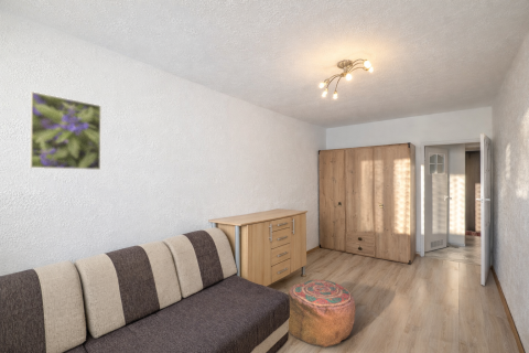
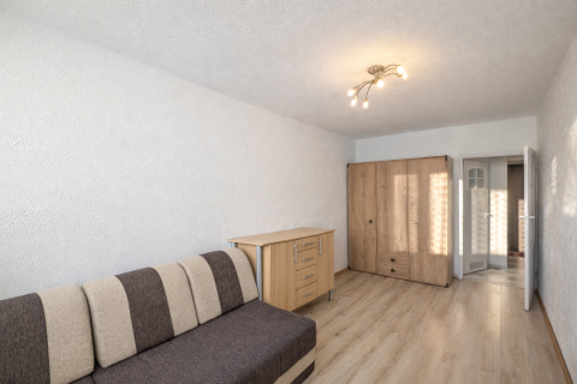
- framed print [29,90,102,171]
- ottoman [287,279,356,349]
